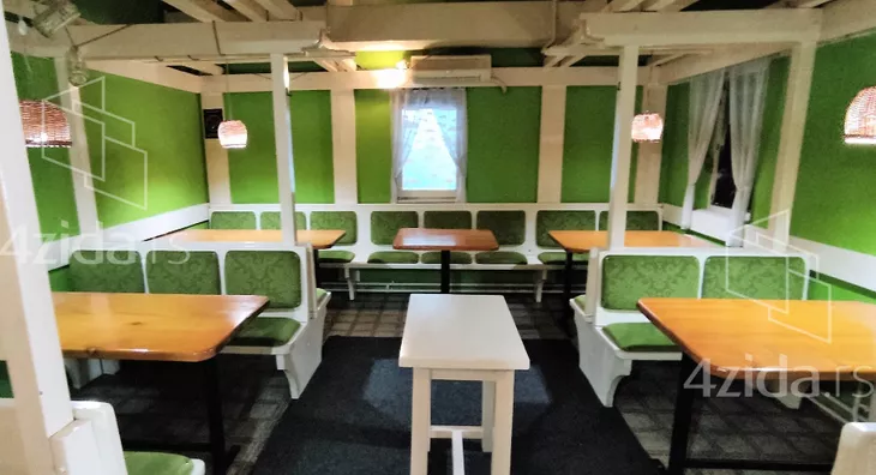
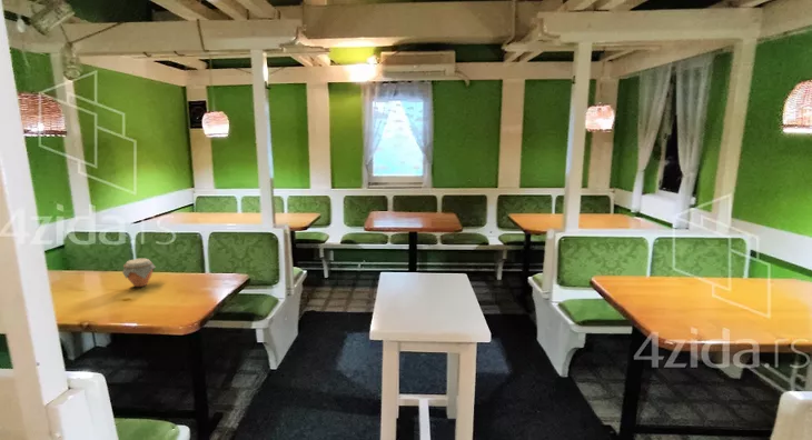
+ jar [121,257,157,288]
